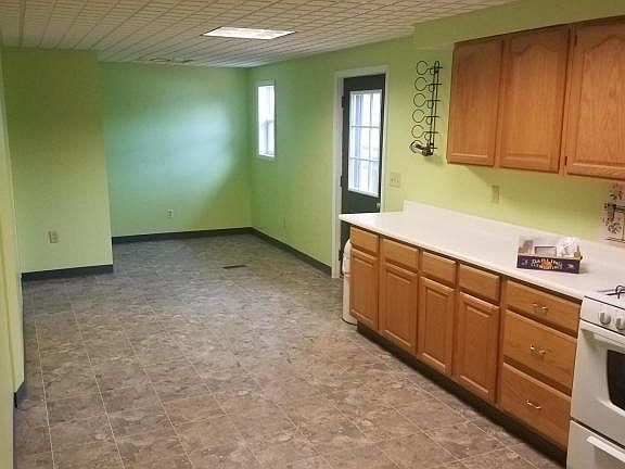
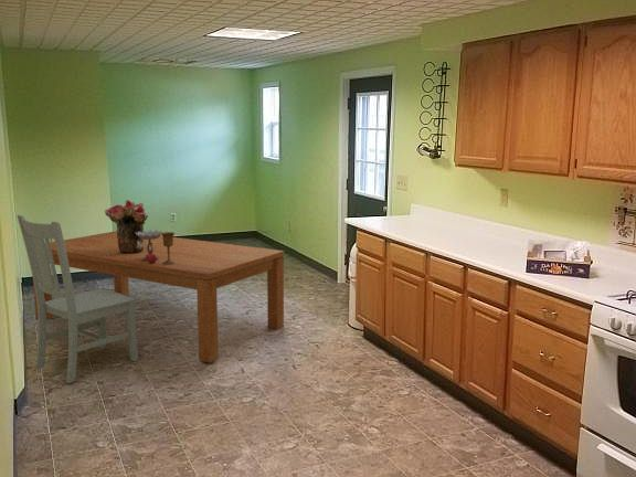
+ bouquet [104,199,149,253]
+ goblet [135,229,176,264]
+ chair [17,214,139,384]
+ dining table [32,230,285,363]
